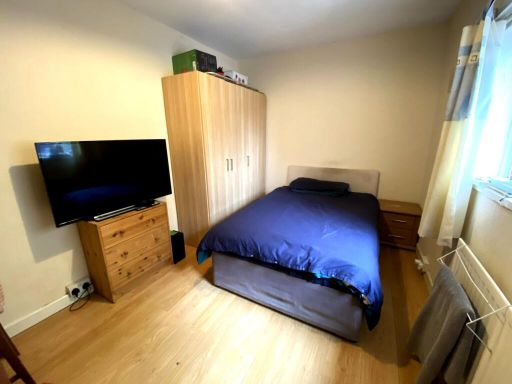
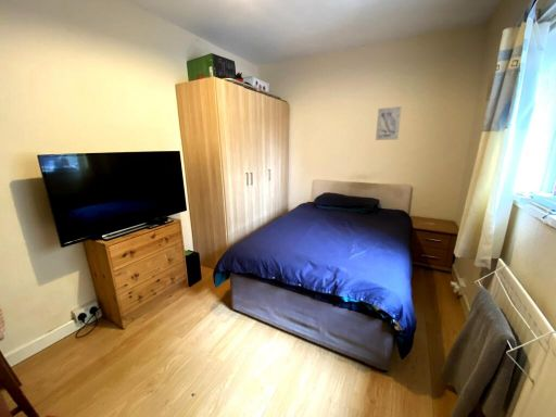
+ wall art [375,105,403,141]
